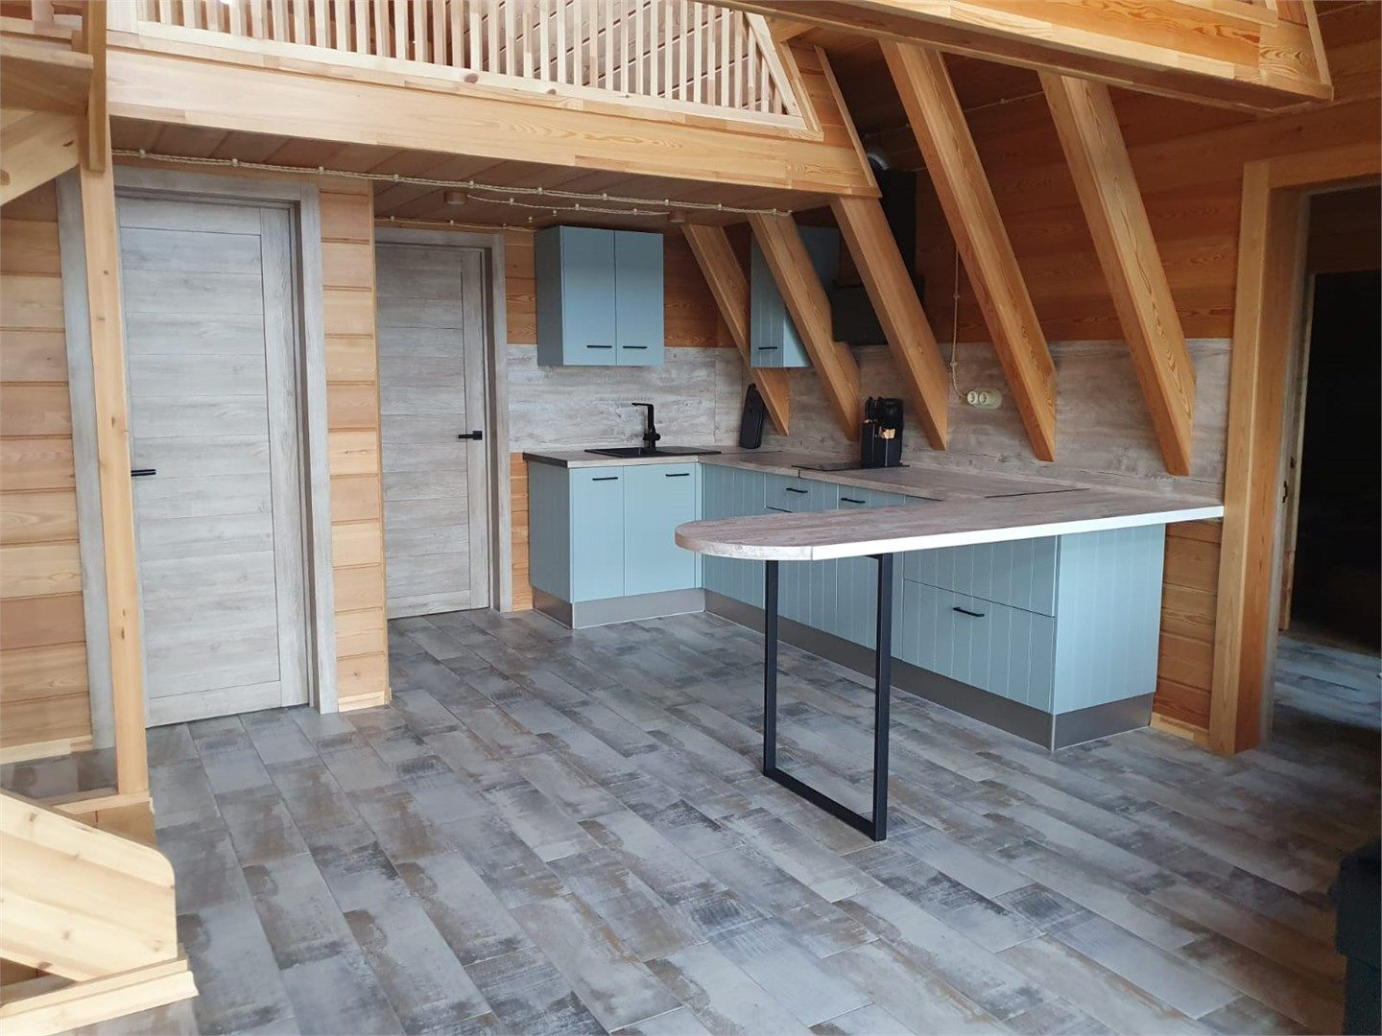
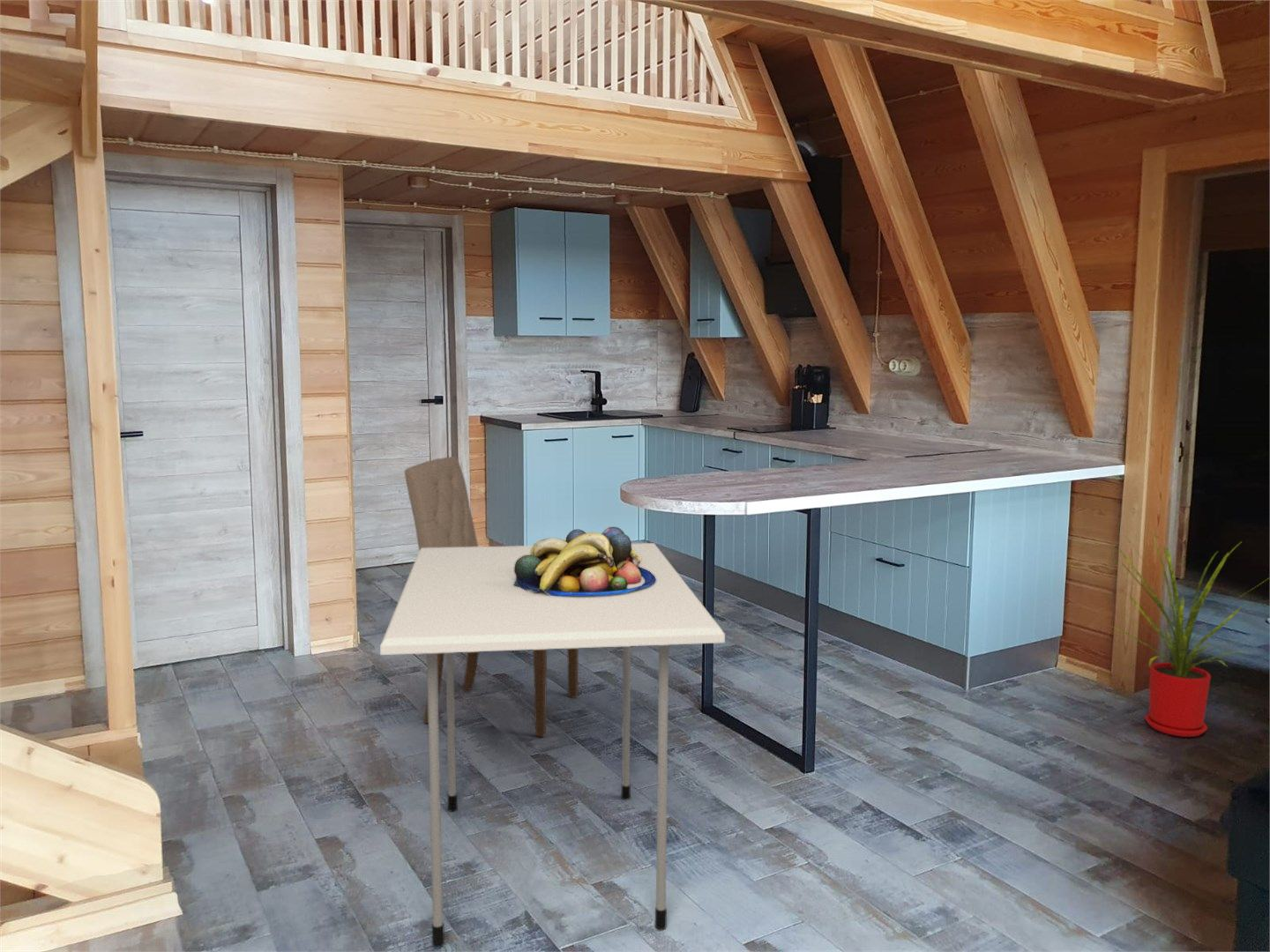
+ fruit bowl [512,526,656,597]
+ dining chair [404,456,579,738]
+ dining table [379,542,726,948]
+ house plant [1097,530,1270,738]
